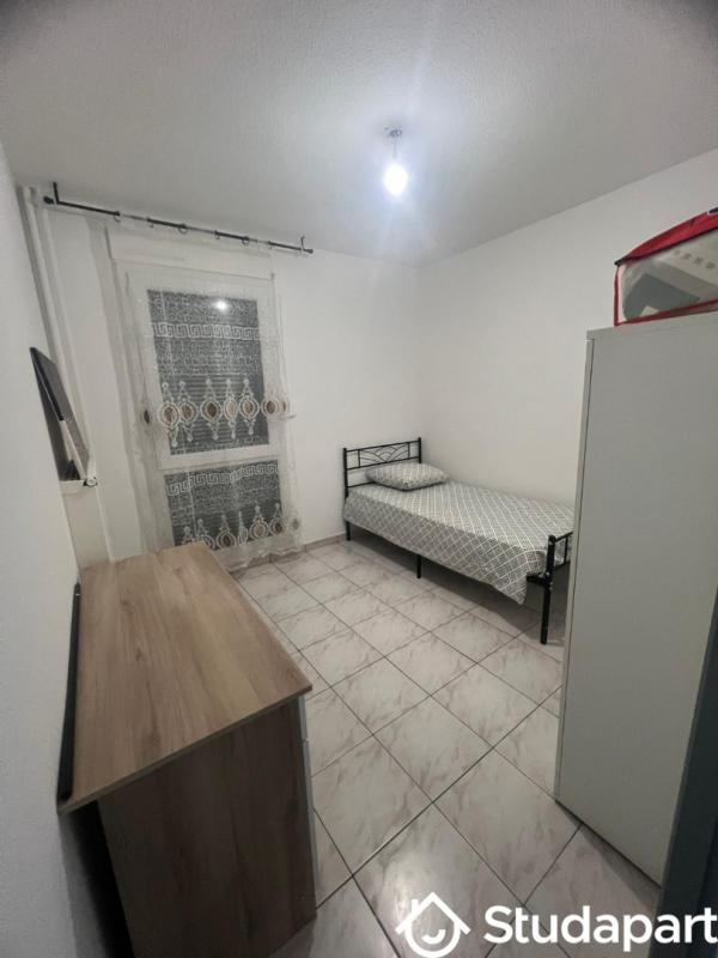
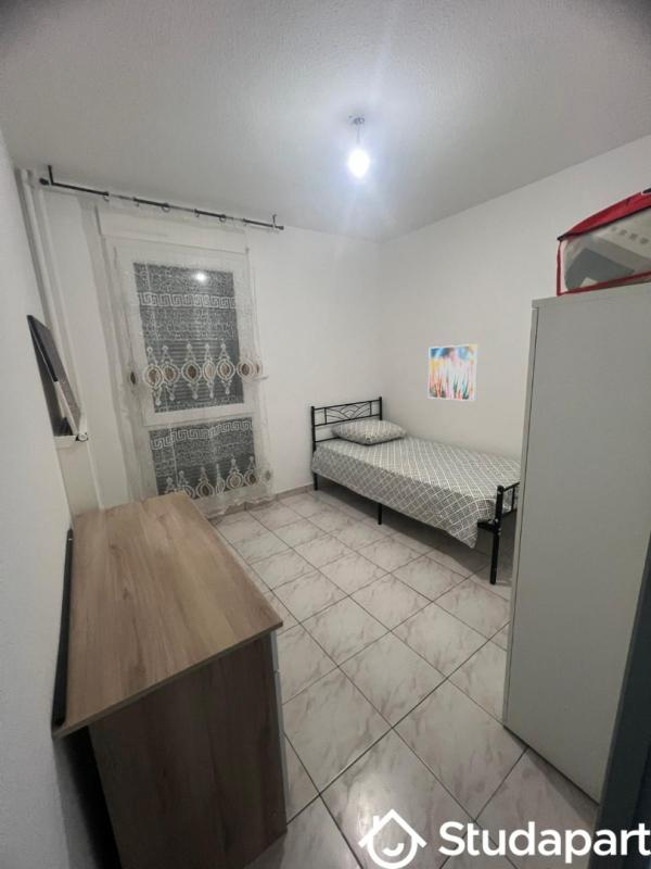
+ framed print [427,343,478,402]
